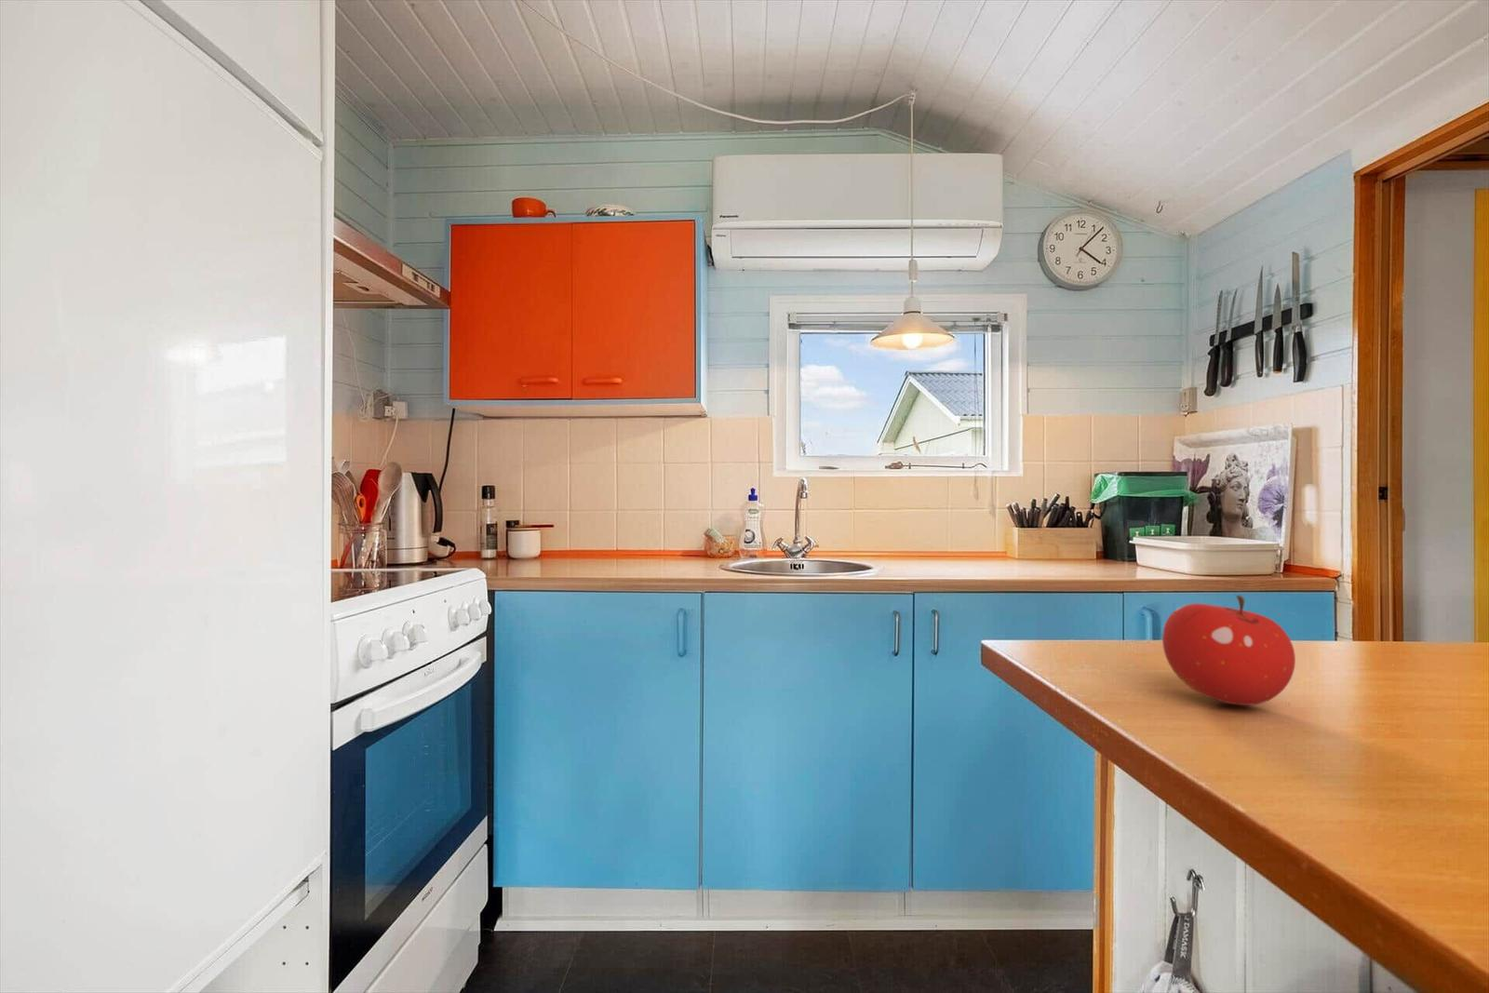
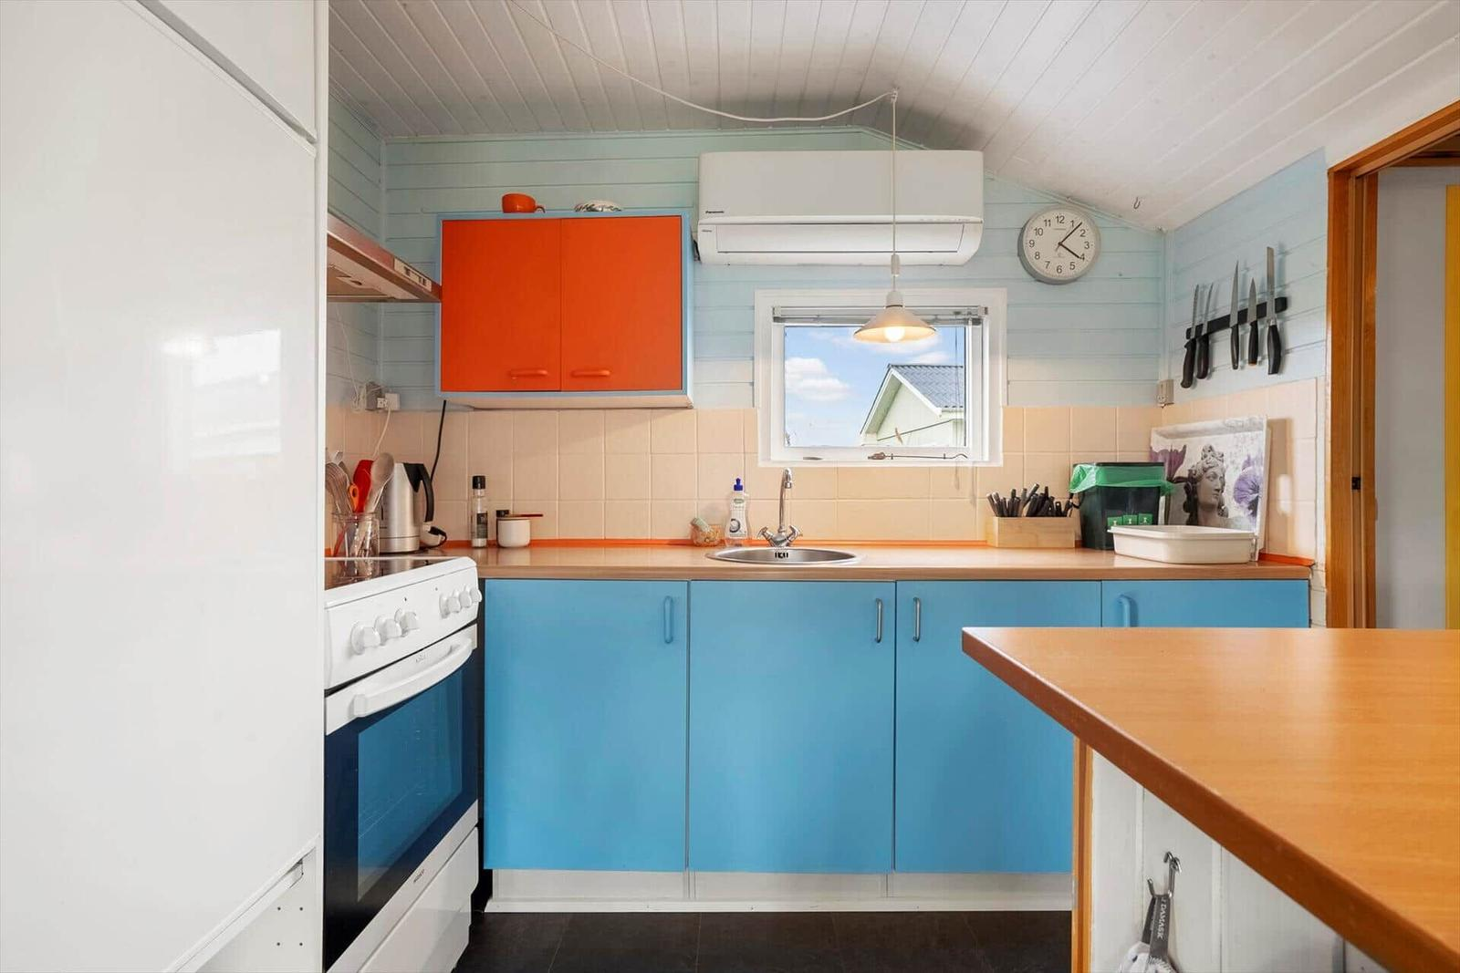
- fruit [1161,595,1296,706]
